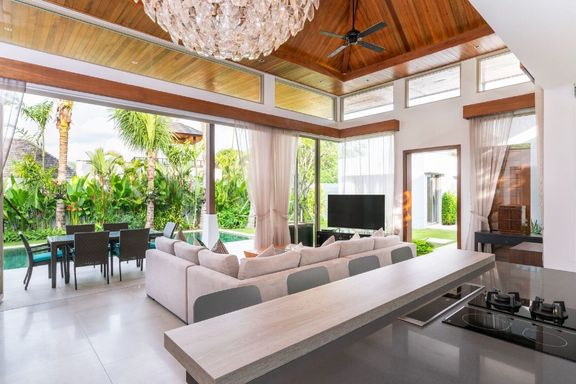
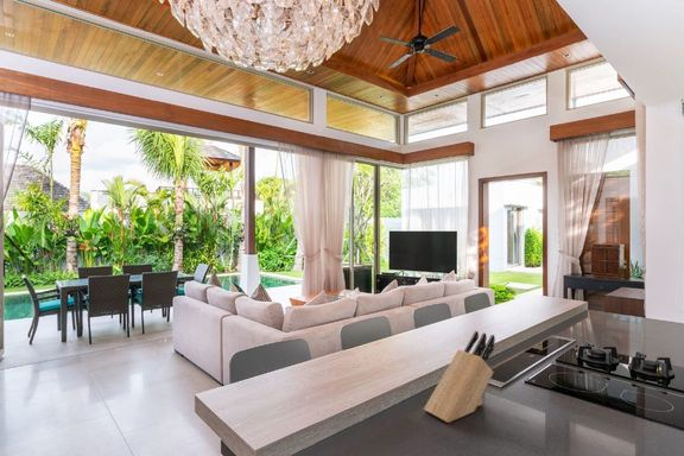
+ knife block [423,330,496,424]
